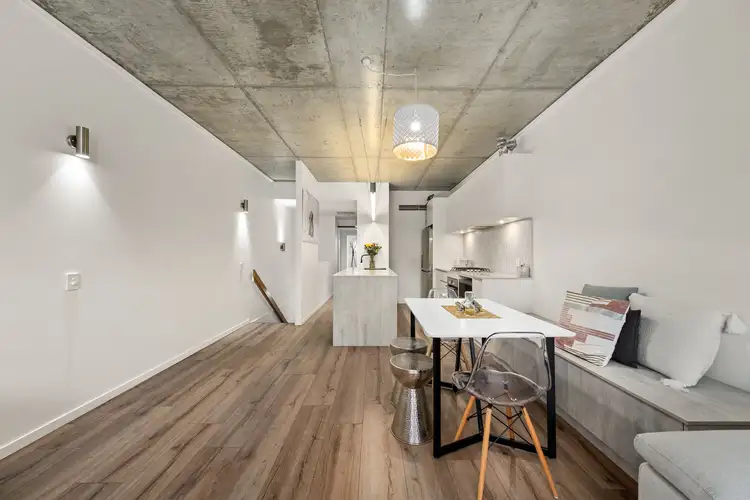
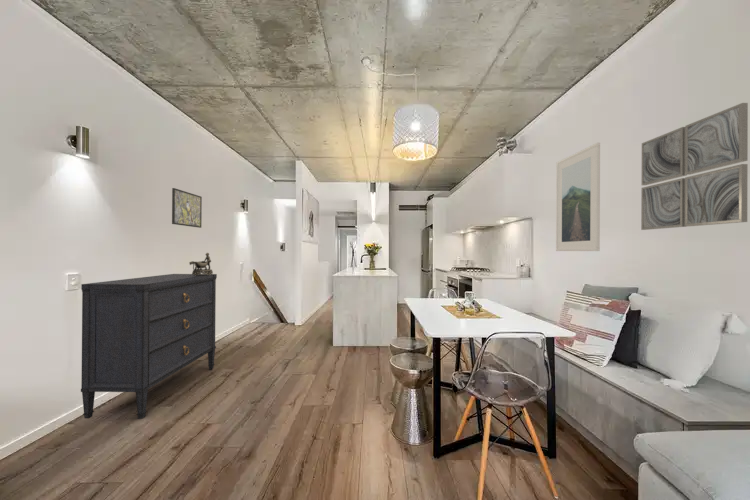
+ dresser [80,273,218,420]
+ decorative bowl [188,252,214,276]
+ wall art [640,102,749,231]
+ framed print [555,142,601,252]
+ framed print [171,187,203,229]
